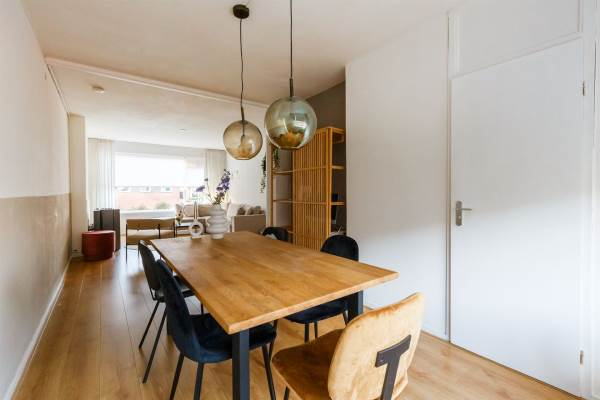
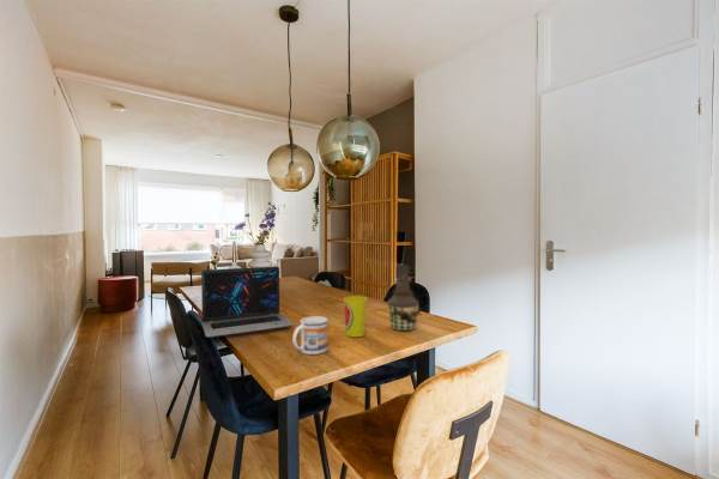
+ mug [291,315,328,356]
+ bottle [386,263,423,332]
+ cup [343,295,368,338]
+ laptop [200,266,295,339]
